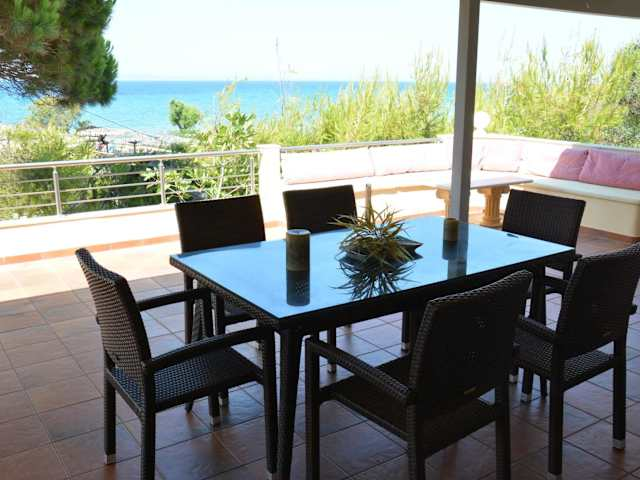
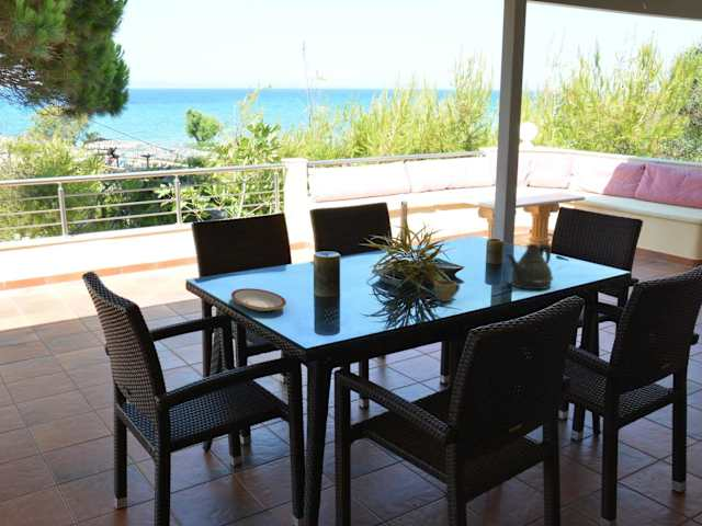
+ plate [230,287,287,312]
+ cup [433,278,461,302]
+ teapot [503,242,554,290]
